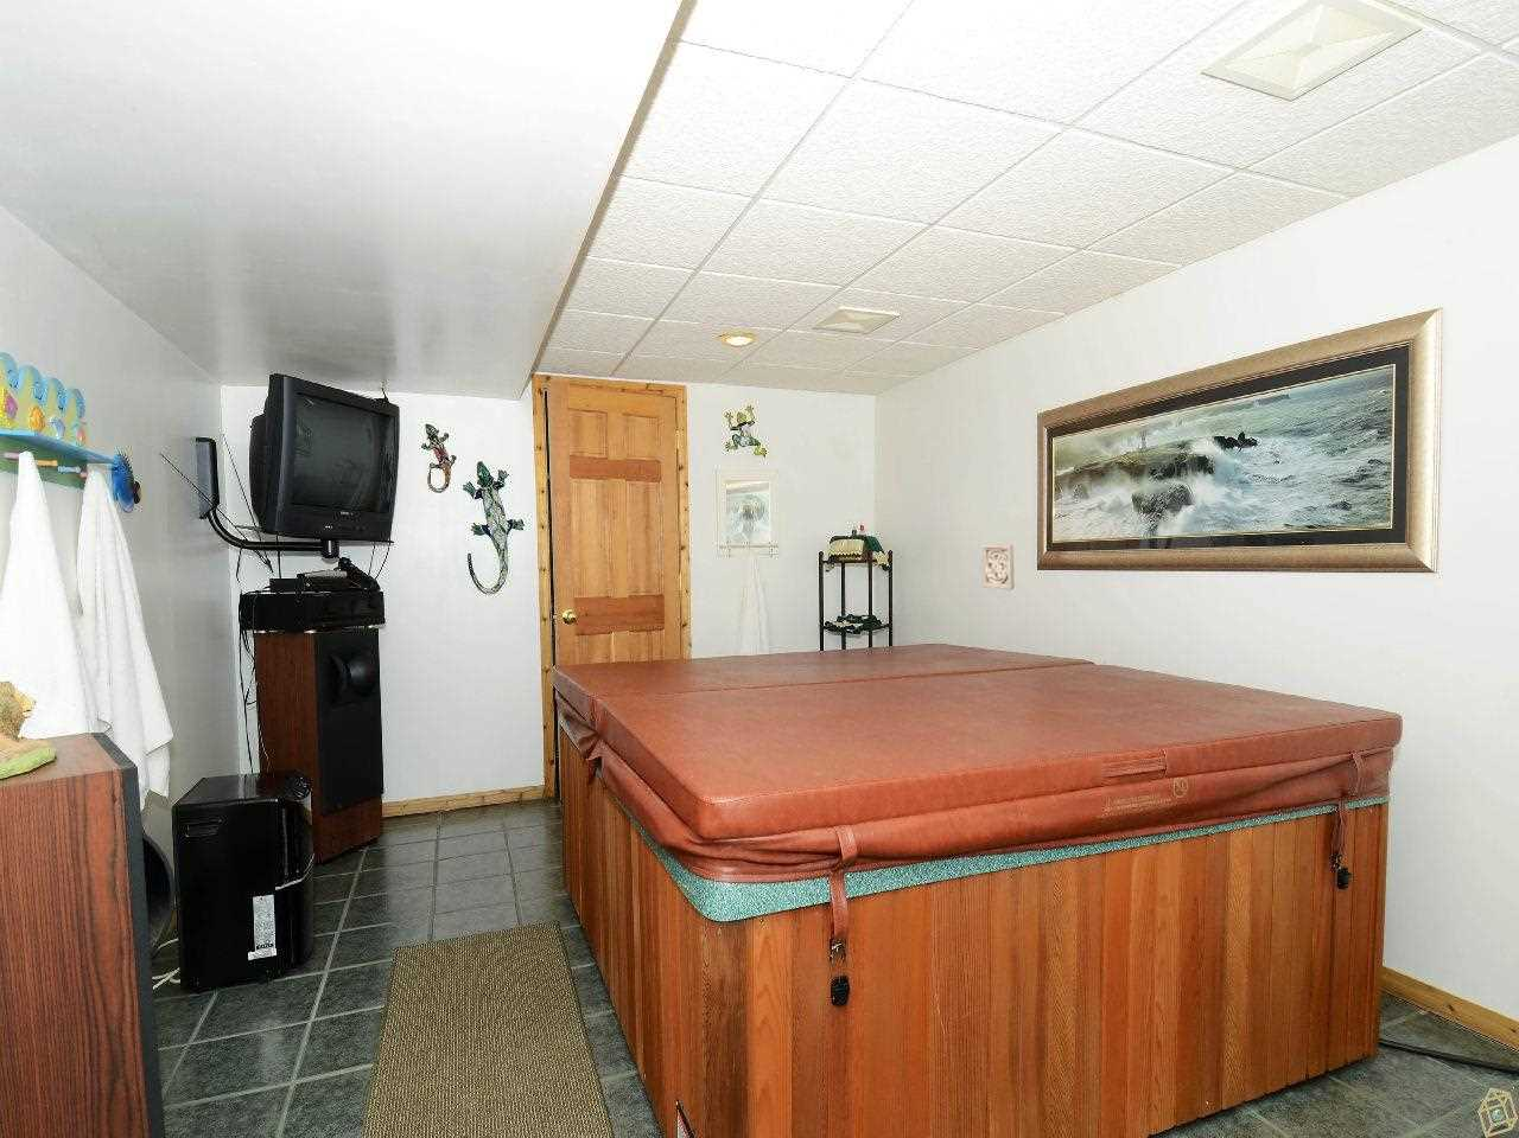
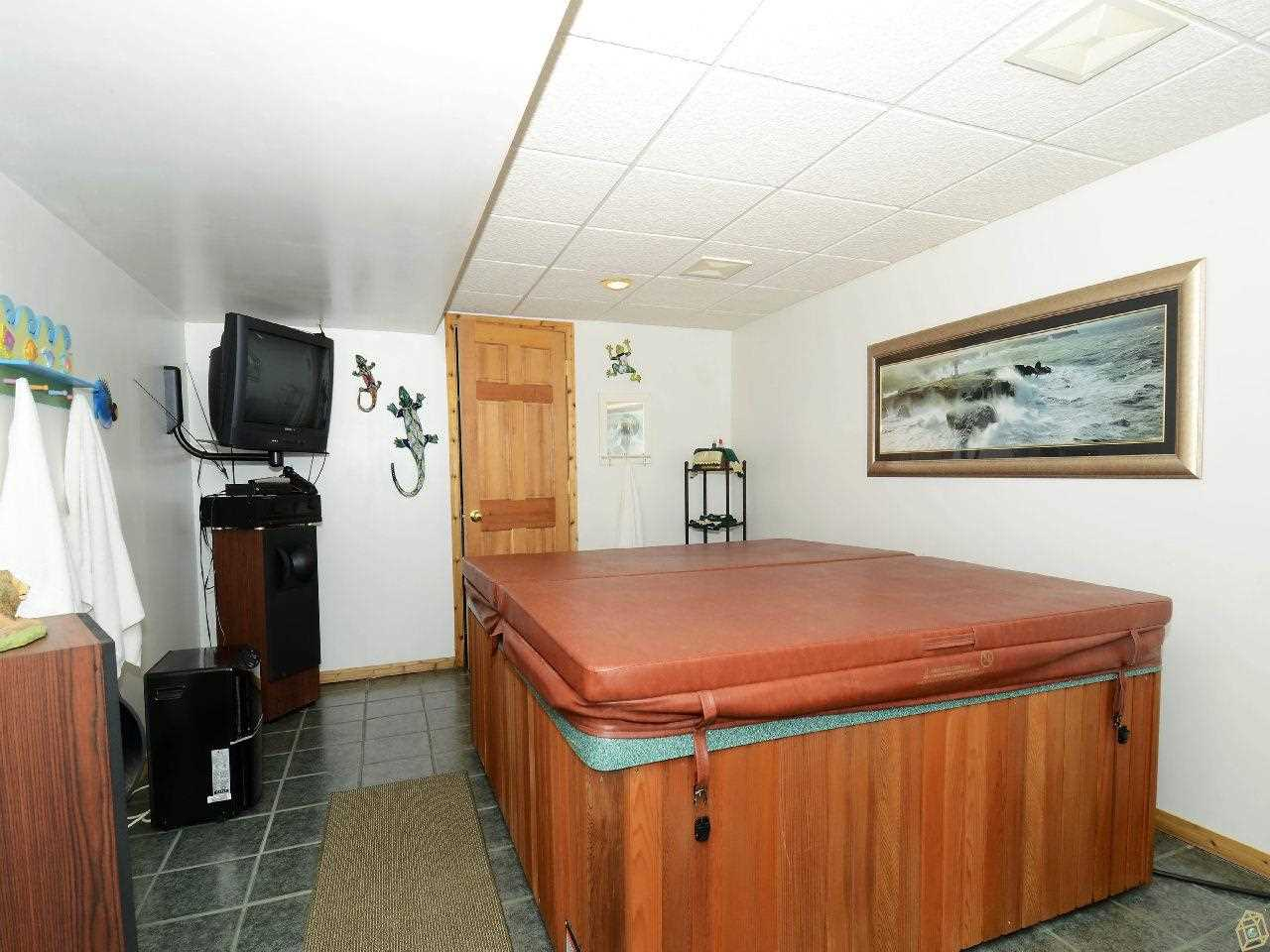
- wall ornament [981,543,1015,592]
